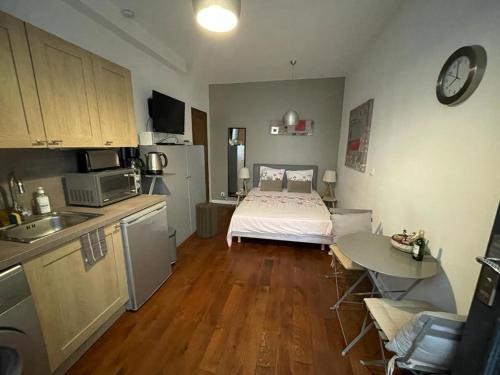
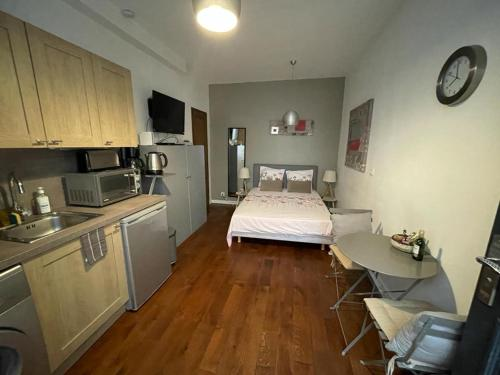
- laundry hamper [194,199,218,239]
